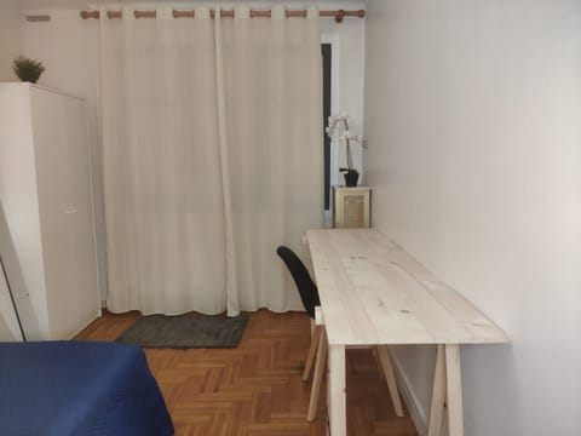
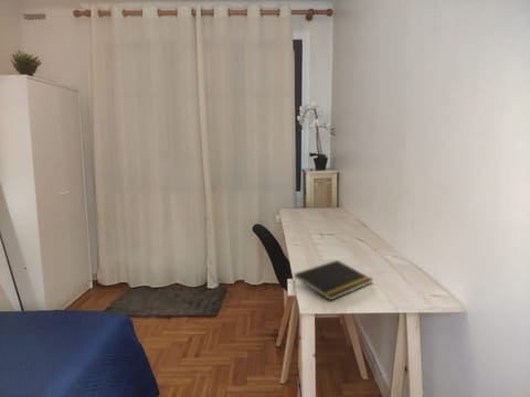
+ notepad [293,259,374,302]
